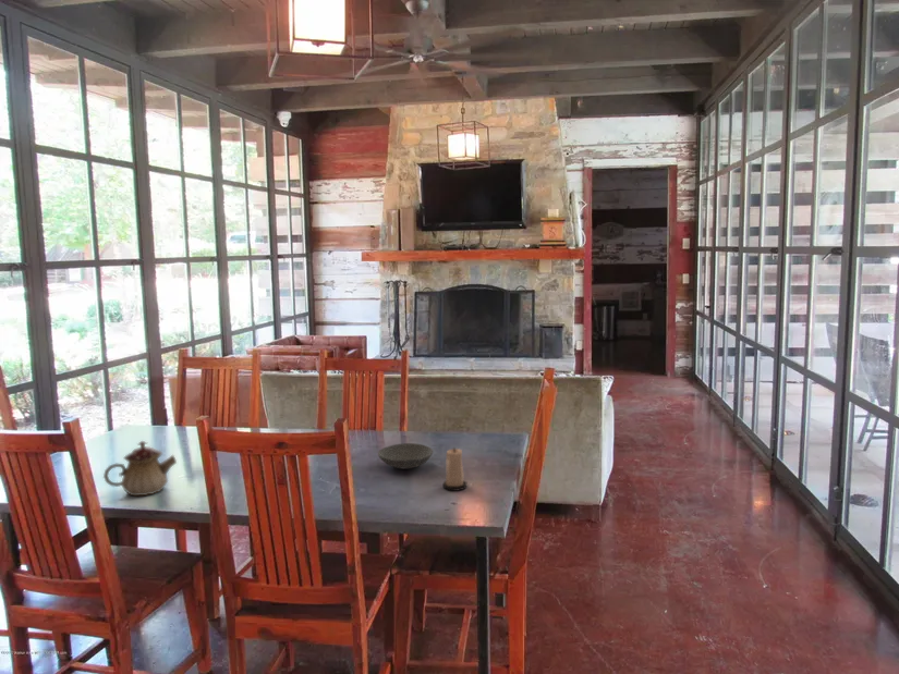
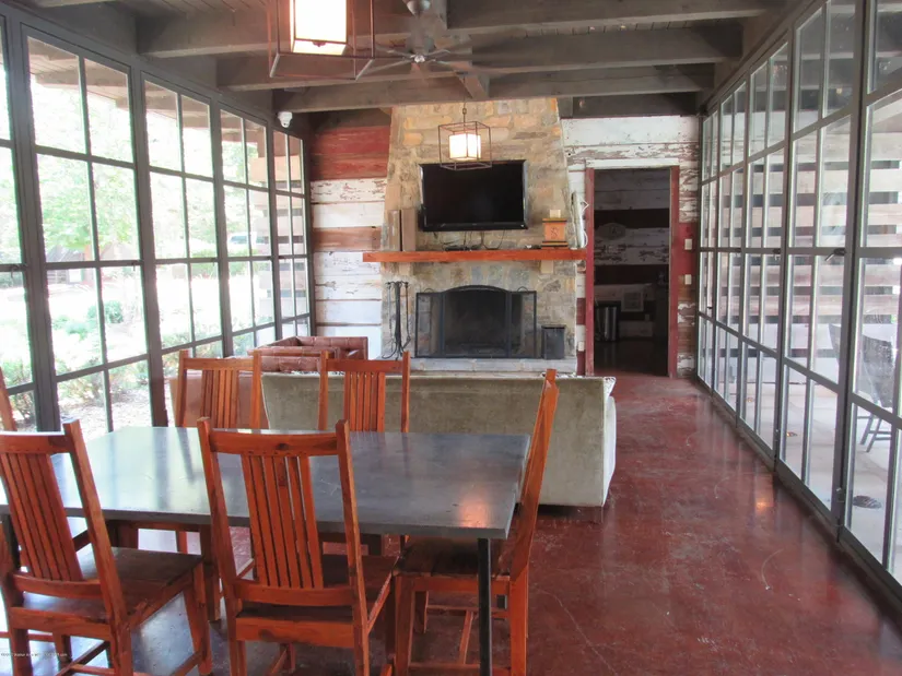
- candle [441,446,469,492]
- bowl [377,442,434,469]
- teapot [102,440,178,498]
